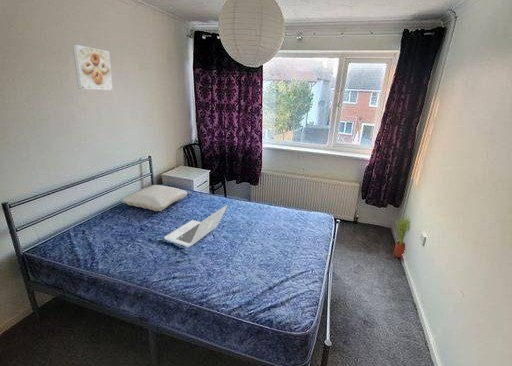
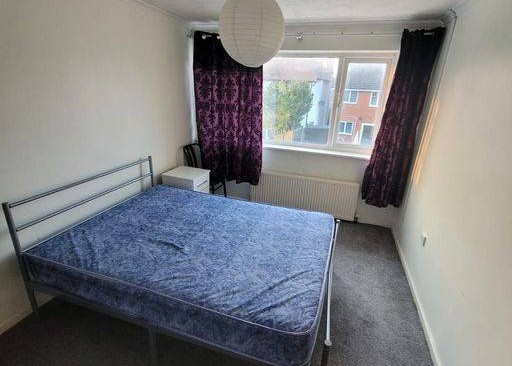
- pillow [121,184,188,212]
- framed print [72,44,114,91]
- laptop [163,204,228,248]
- potted plant [393,214,412,258]
